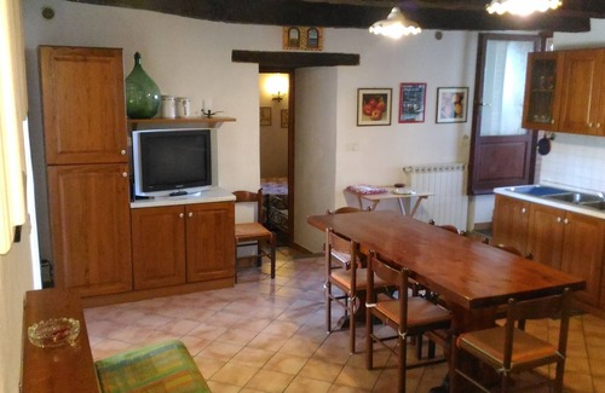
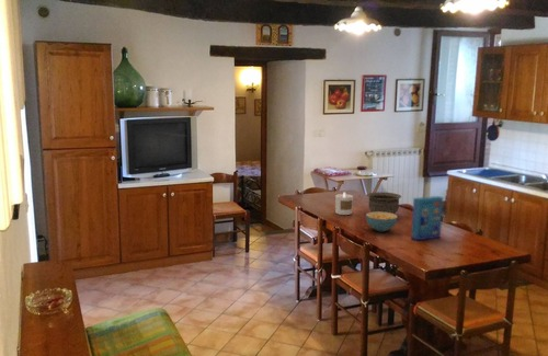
+ cereal bowl [365,211,399,232]
+ bowl [366,192,402,215]
+ cereal box [410,195,444,241]
+ candle [334,192,354,216]
